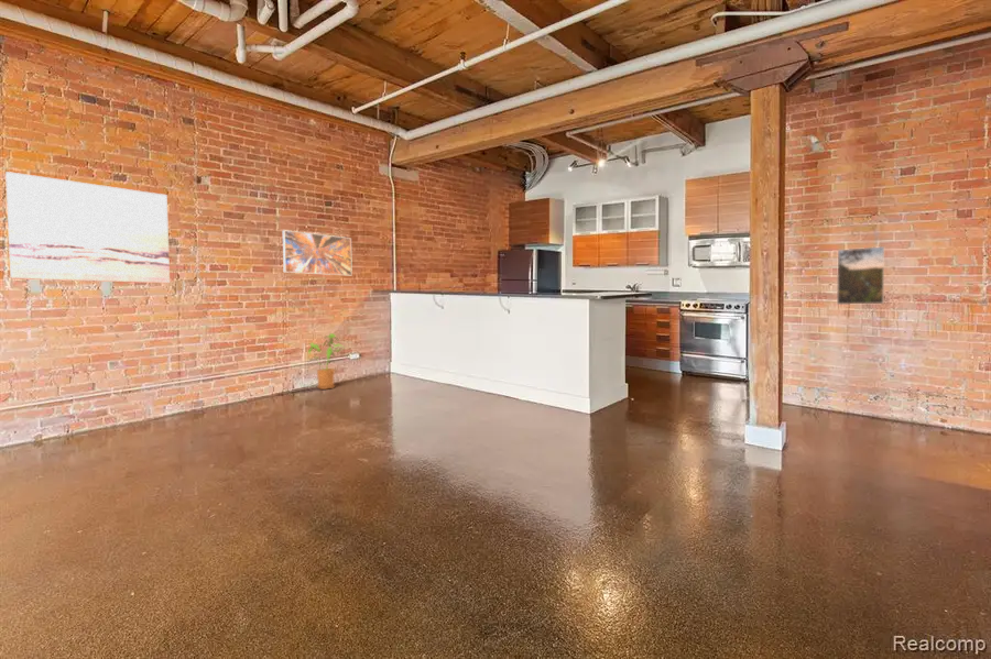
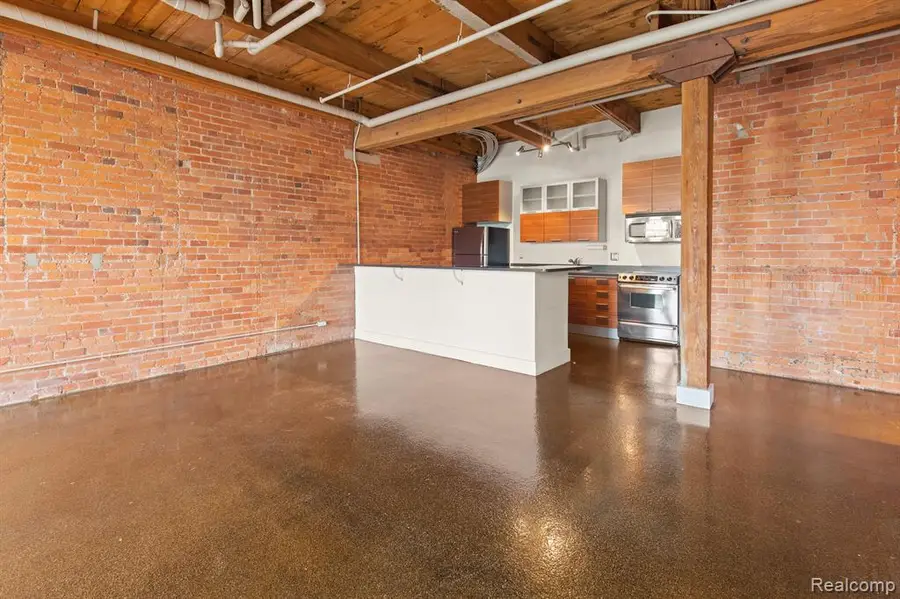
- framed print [836,245,885,306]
- house plant [307,332,345,391]
- wall art [4,171,171,284]
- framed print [282,229,353,276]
